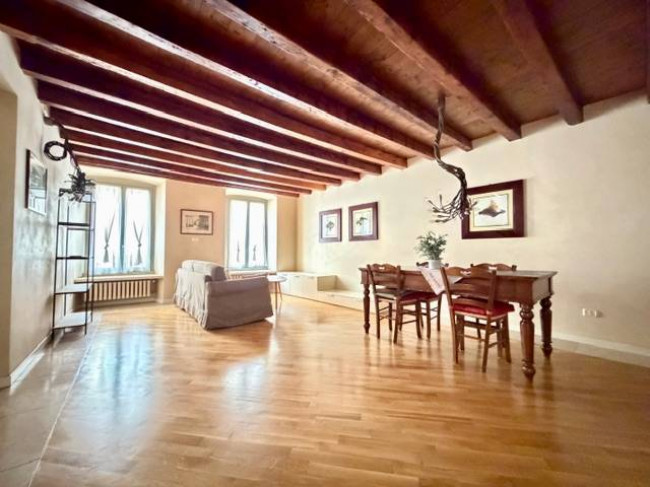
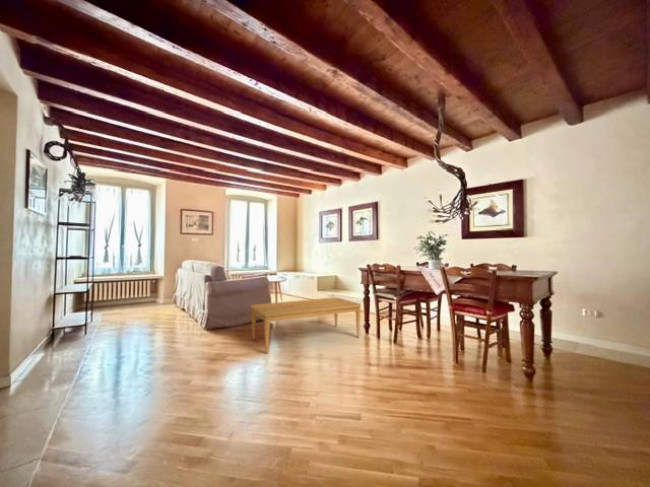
+ coffee table [250,296,362,354]
